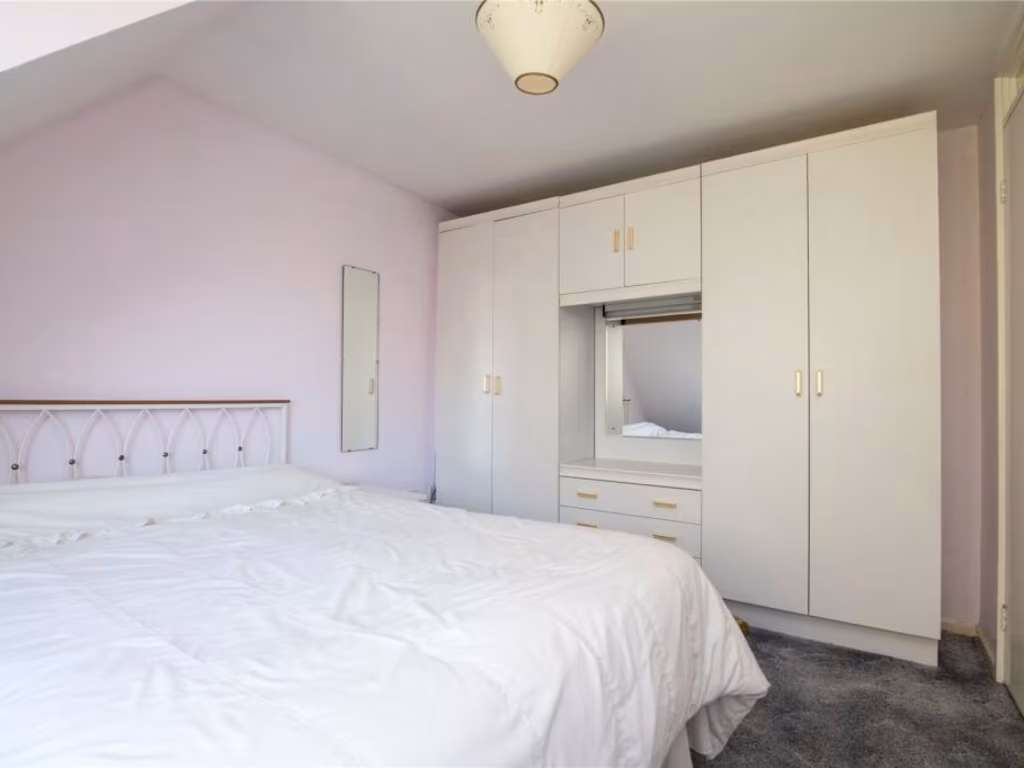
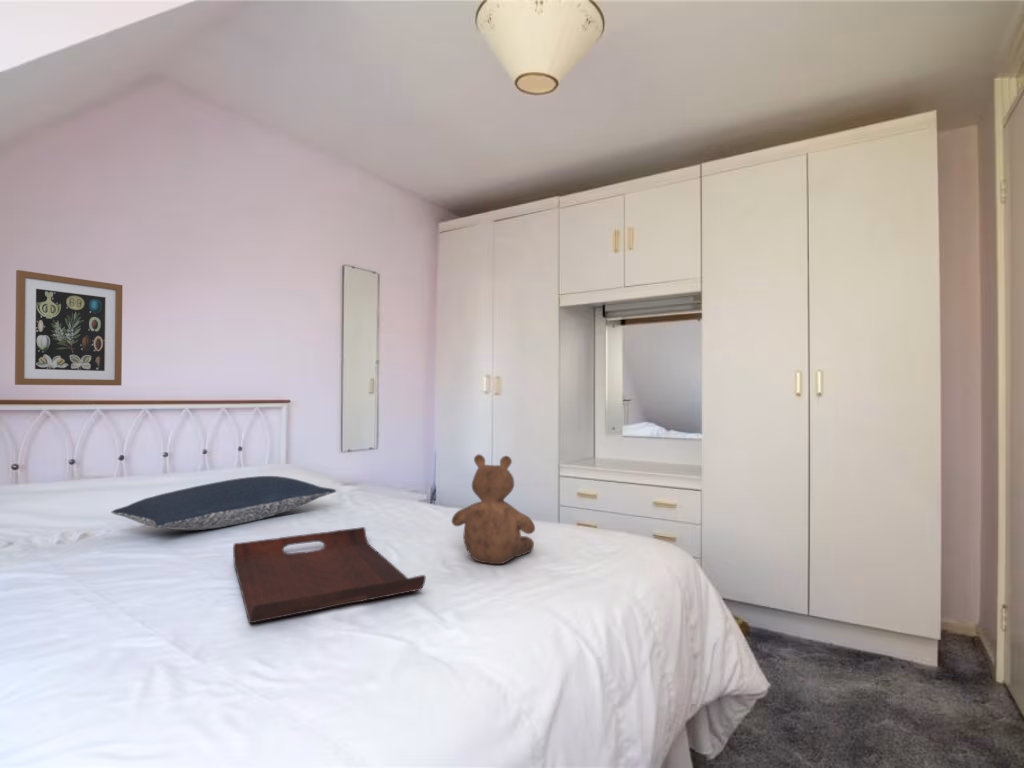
+ teddy bear [451,453,536,565]
+ serving tray [232,526,427,624]
+ pillow [110,475,337,531]
+ wall art [14,269,124,386]
